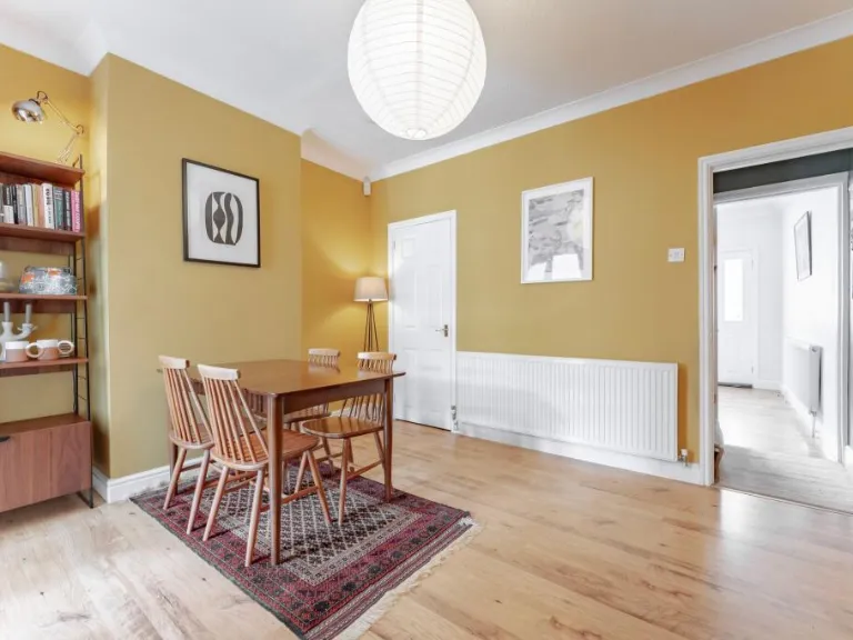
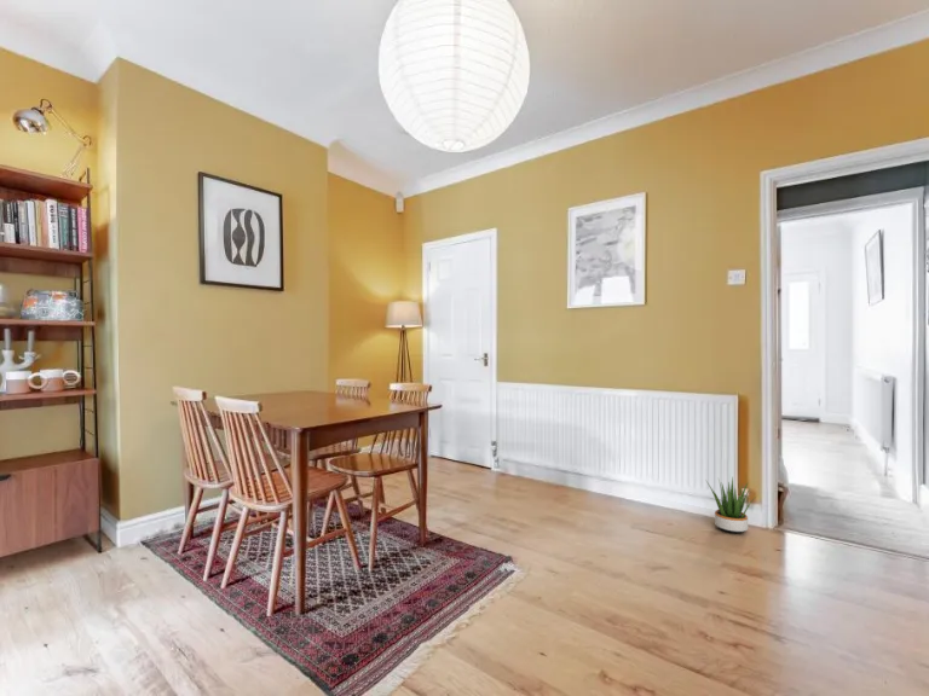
+ potted plant [705,476,757,534]
